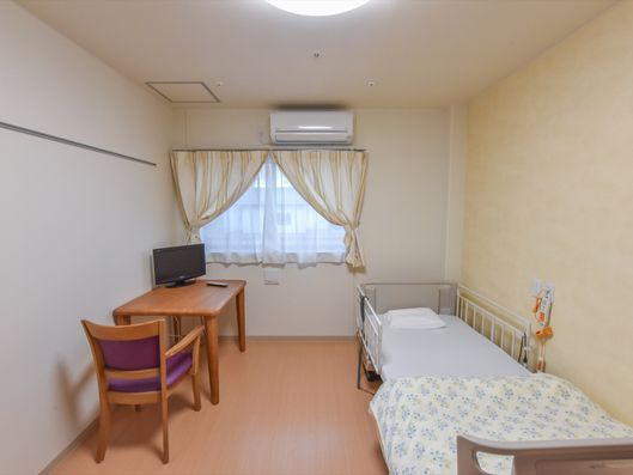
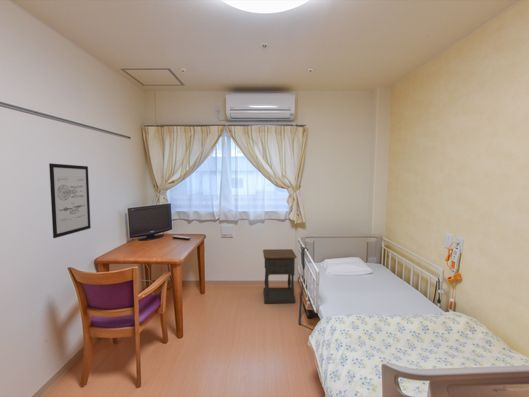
+ wall art [48,162,92,239]
+ nightstand [262,248,297,304]
